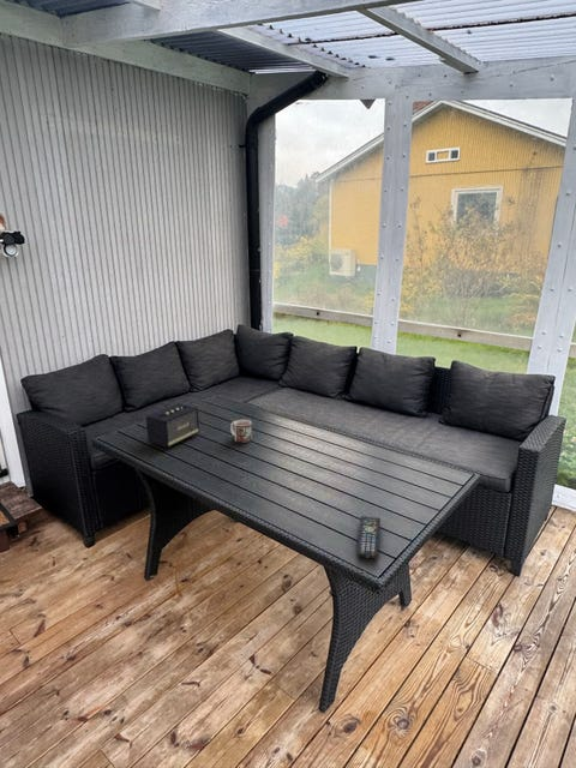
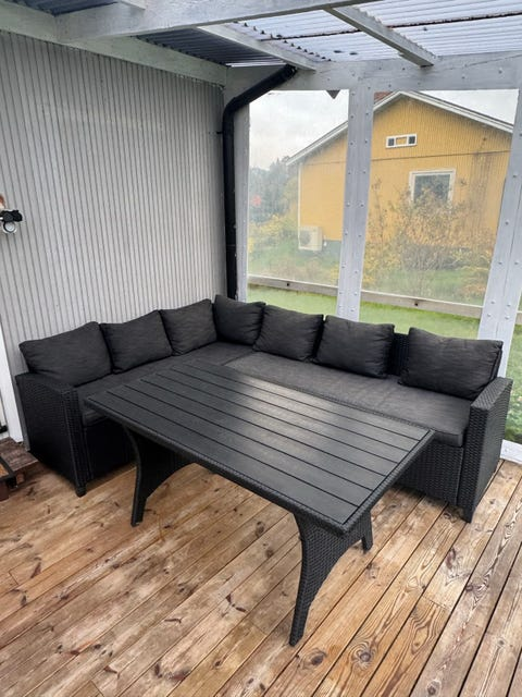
- speaker [145,402,200,449]
- mug [229,419,253,444]
- remote control [356,515,382,559]
